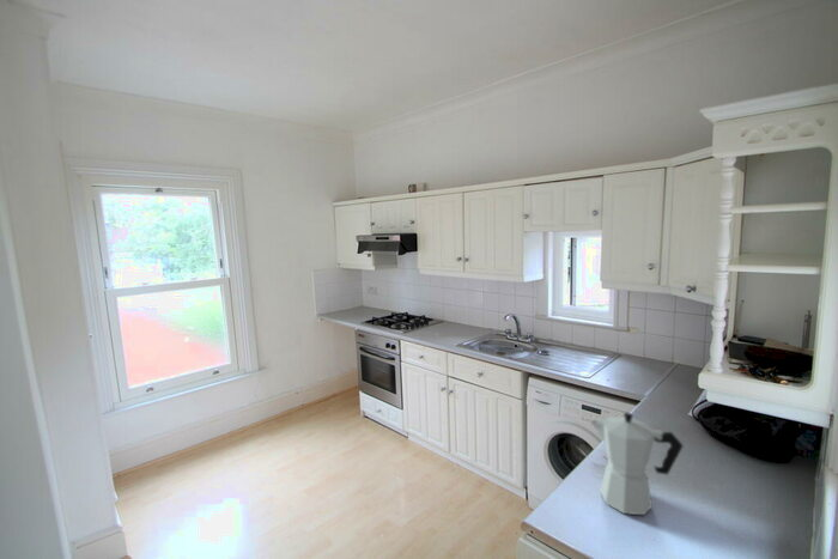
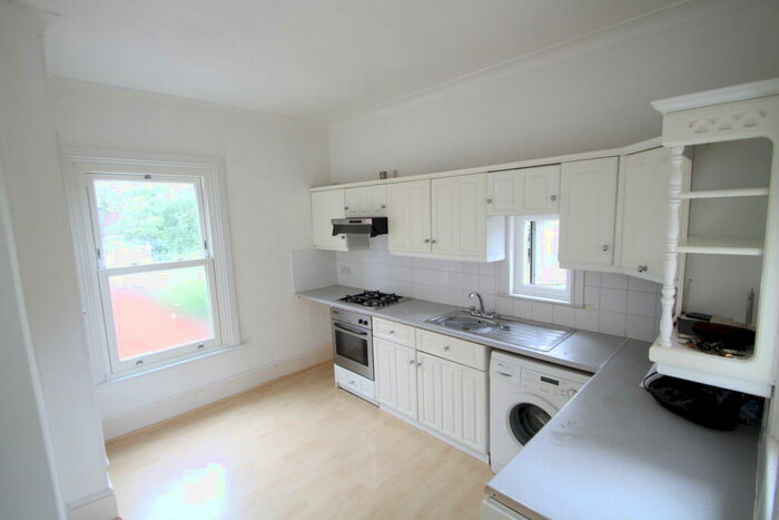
- moka pot [589,412,684,516]
